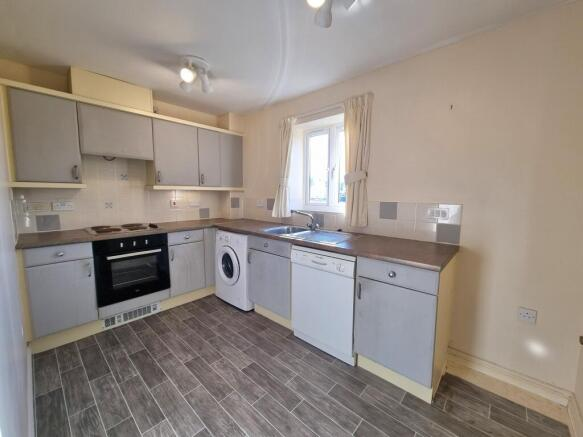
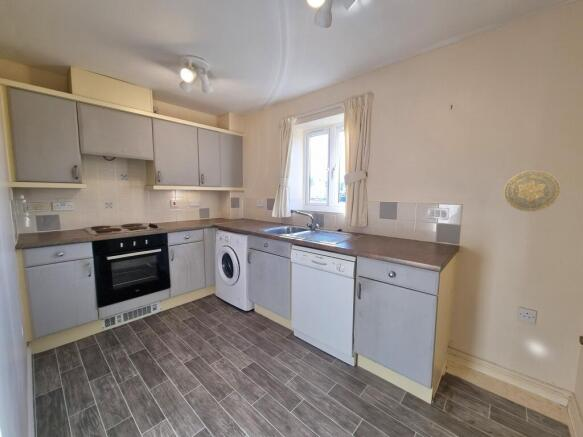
+ decorative plate [503,170,562,212]
